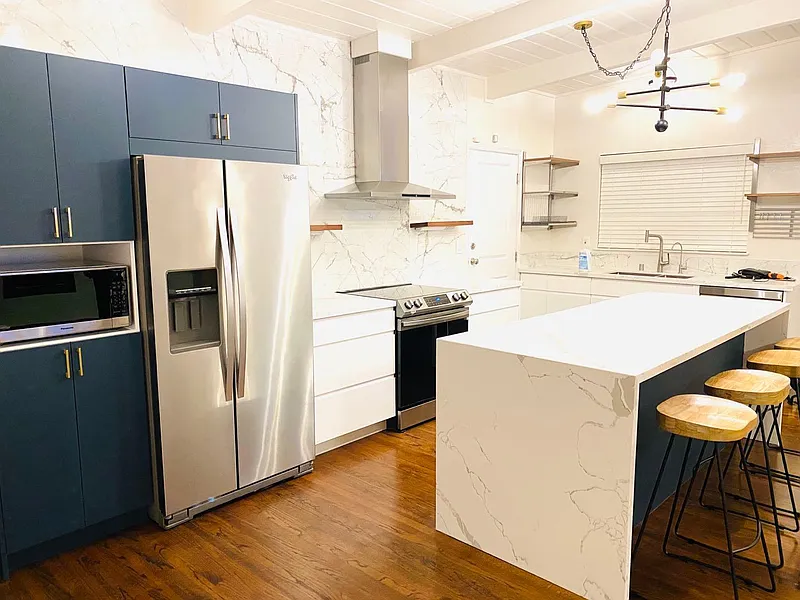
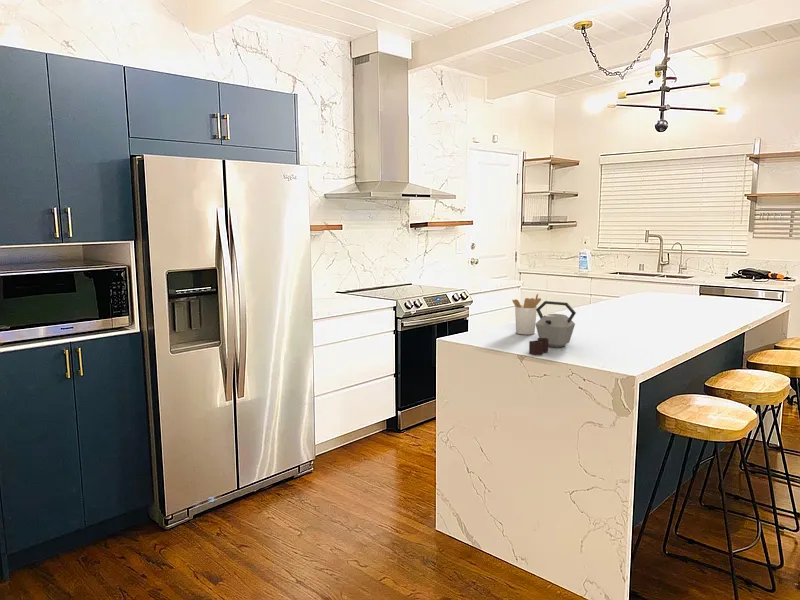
+ kettle [528,300,577,356]
+ utensil holder [511,293,542,336]
